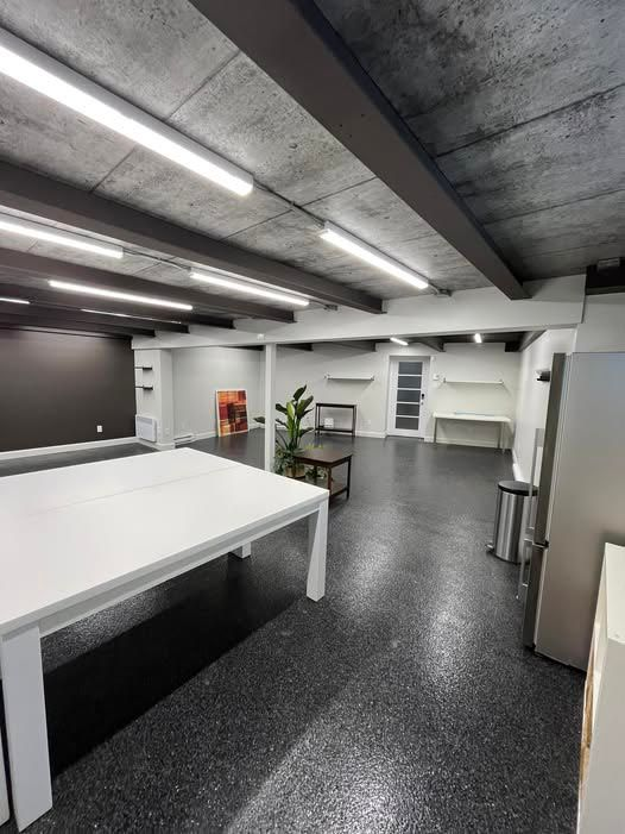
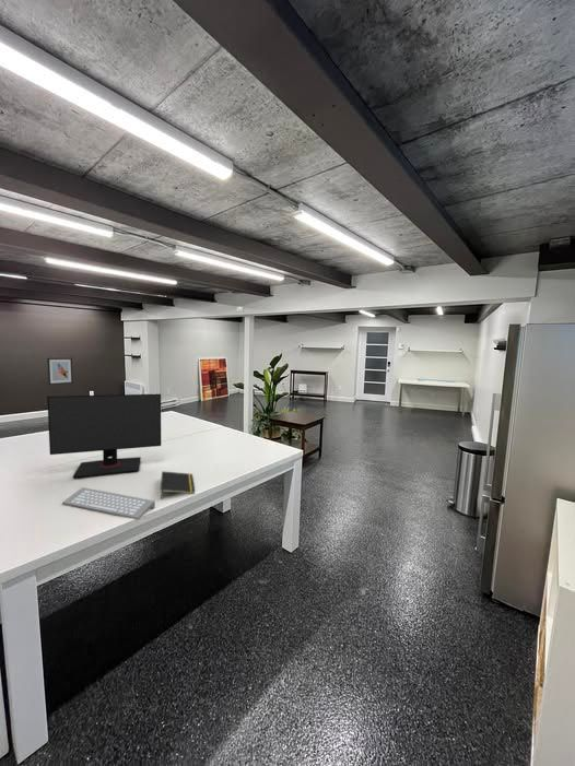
+ notepad [160,470,196,499]
+ wall art [46,357,74,386]
+ computer keyboard [61,486,156,521]
+ computer monitor [46,393,162,480]
